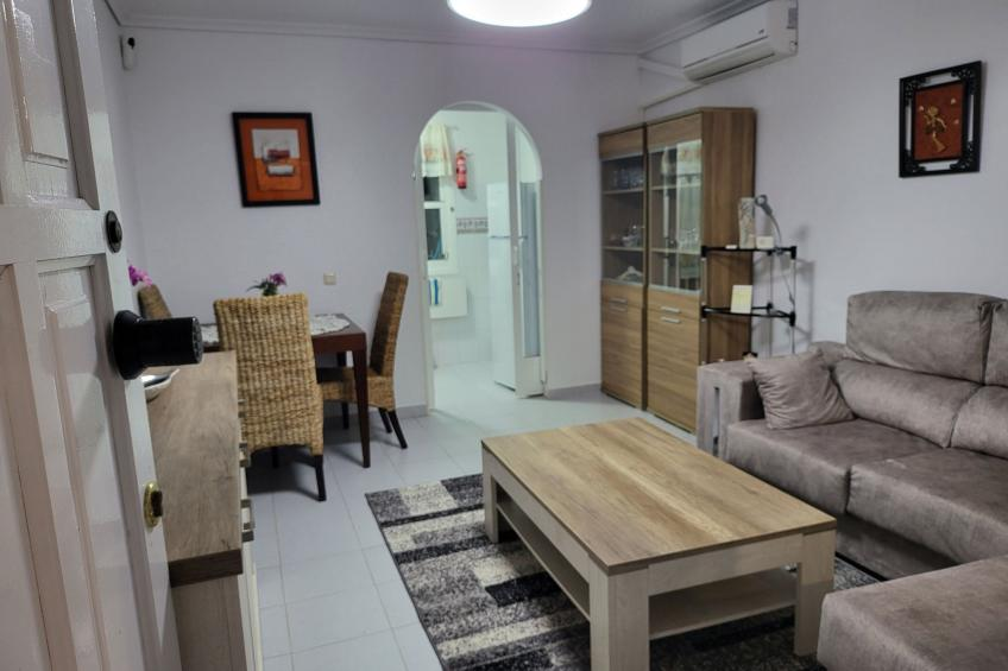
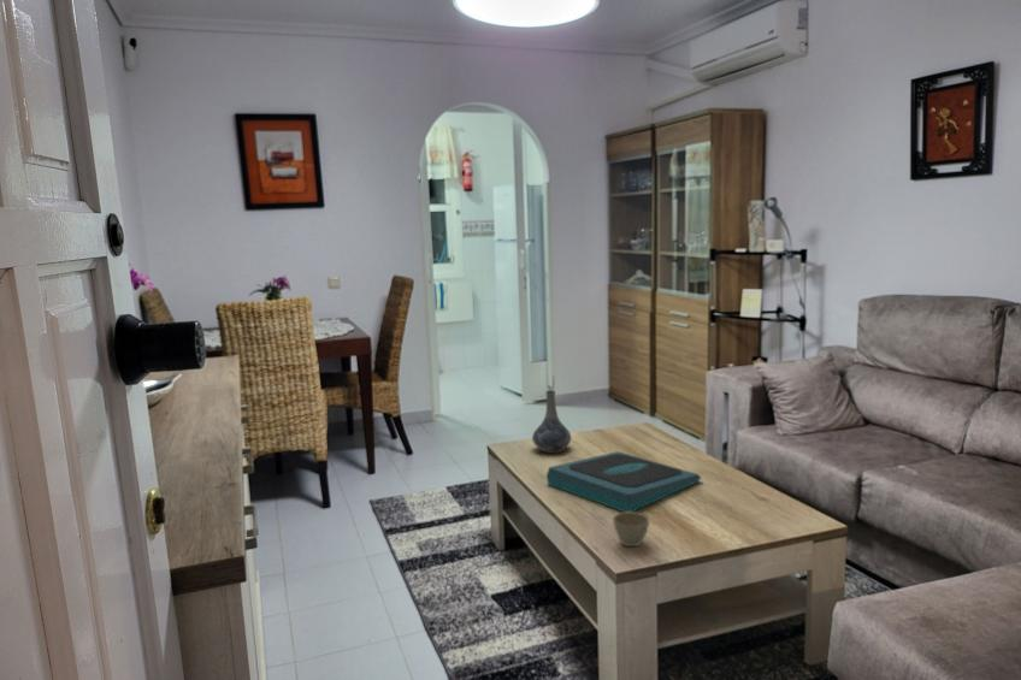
+ flower pot [612,512,650,548]
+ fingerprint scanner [545,450,702,513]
+ decorative vase [531,389,572,455]
